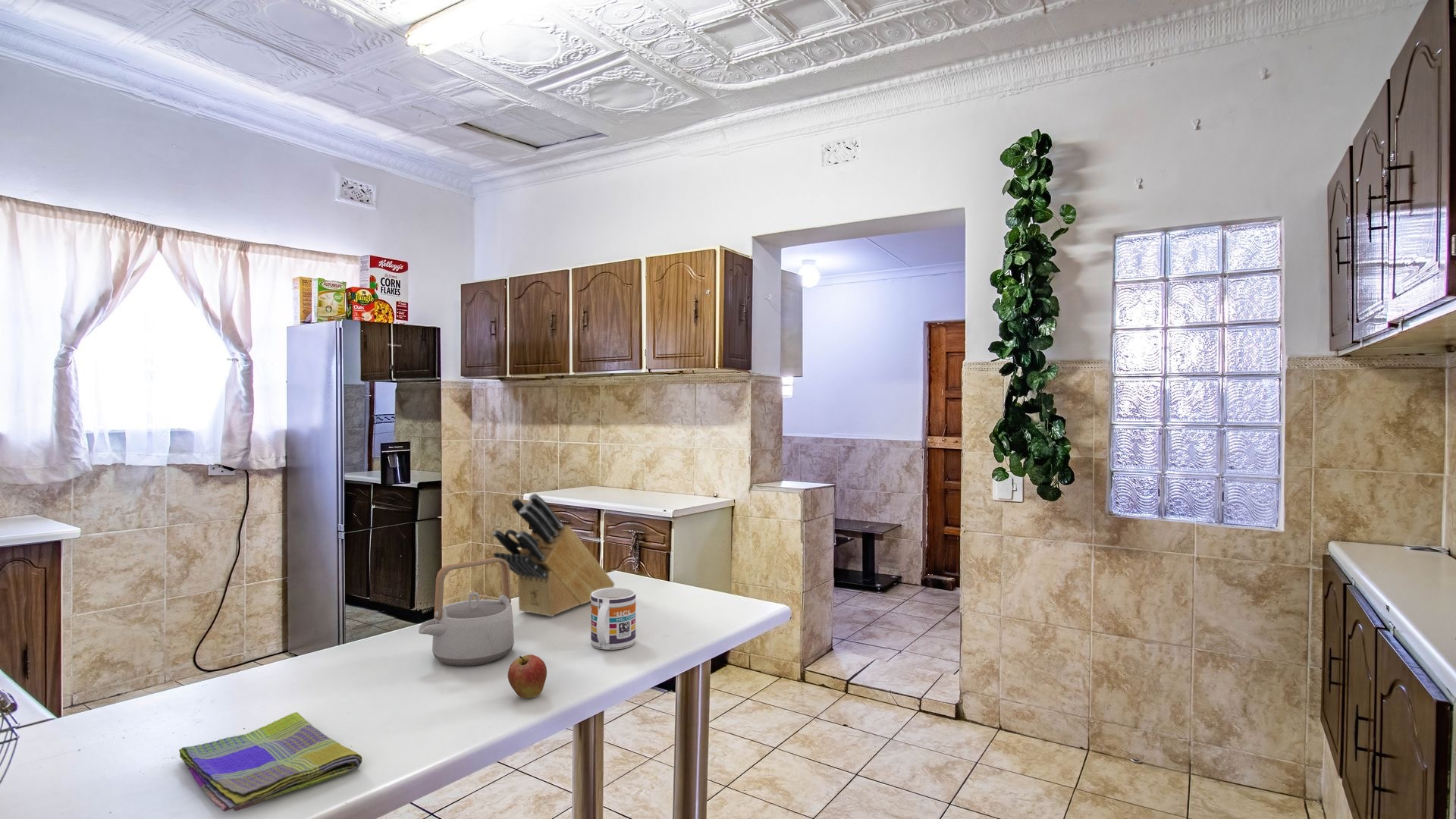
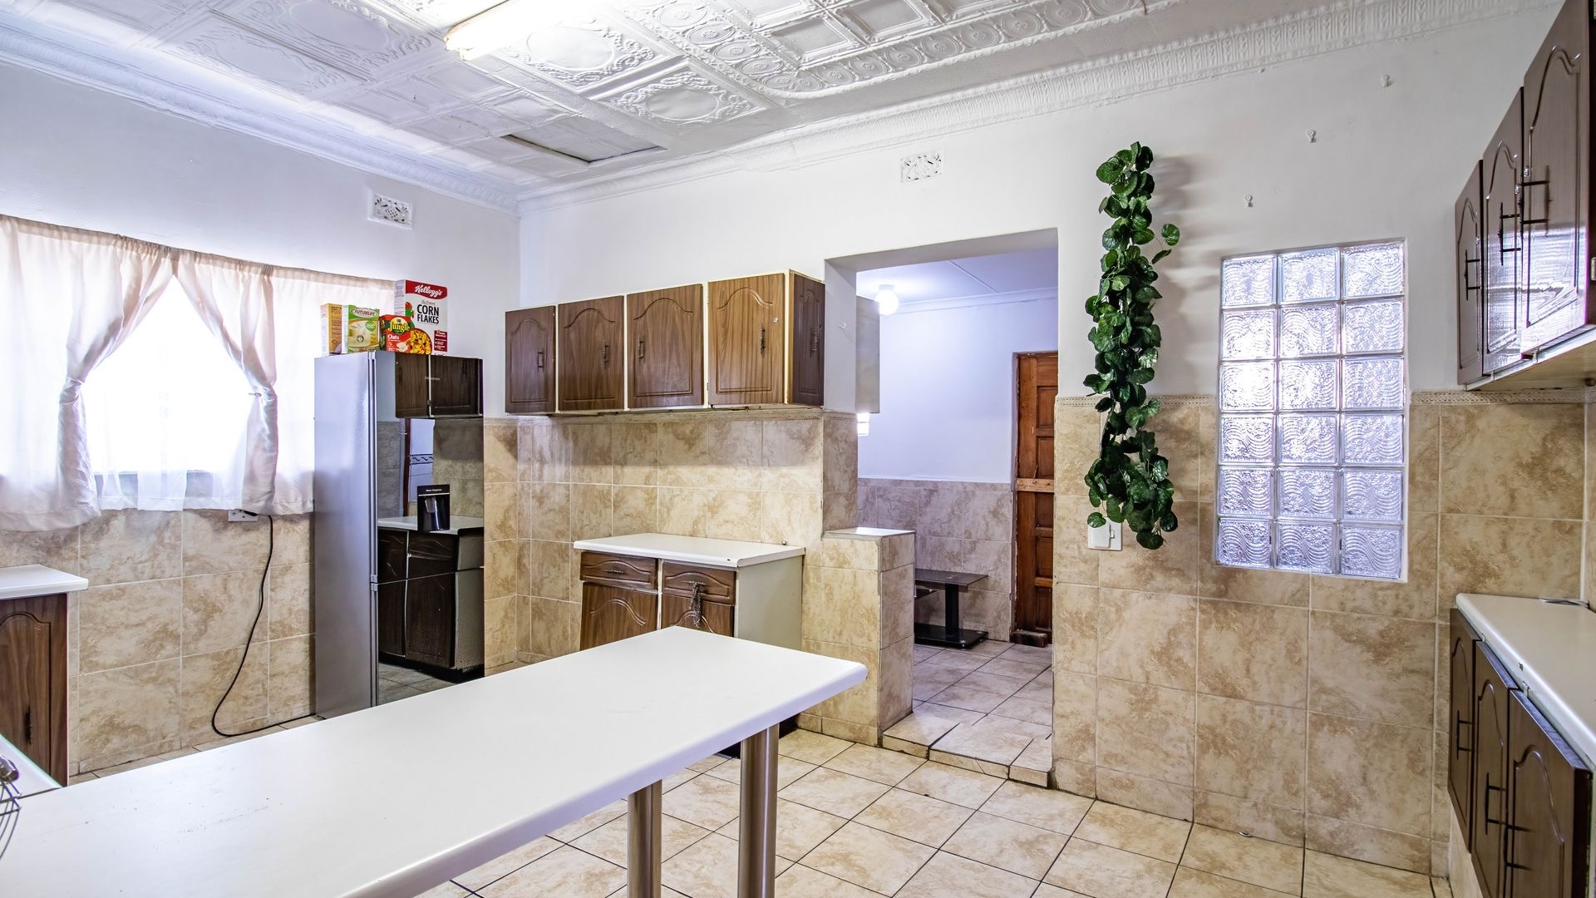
- knife block [491,492,616,617]
- fruit [507,654,548,699]
- dish towel [178,711,362,812]
- teapot [418,557,515,667]
- mug [590,587,636,651]
